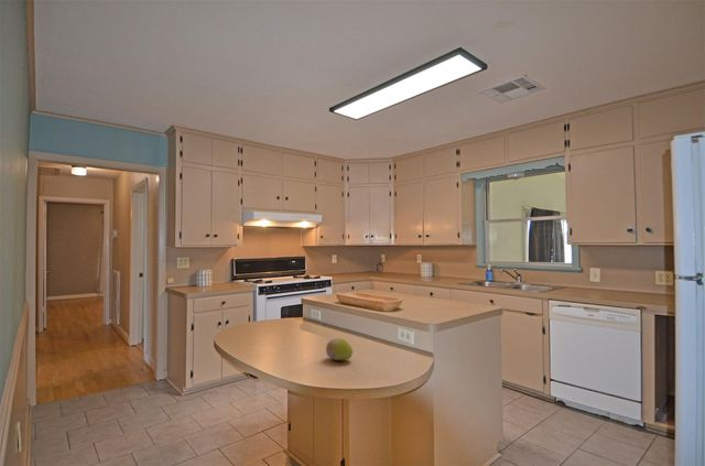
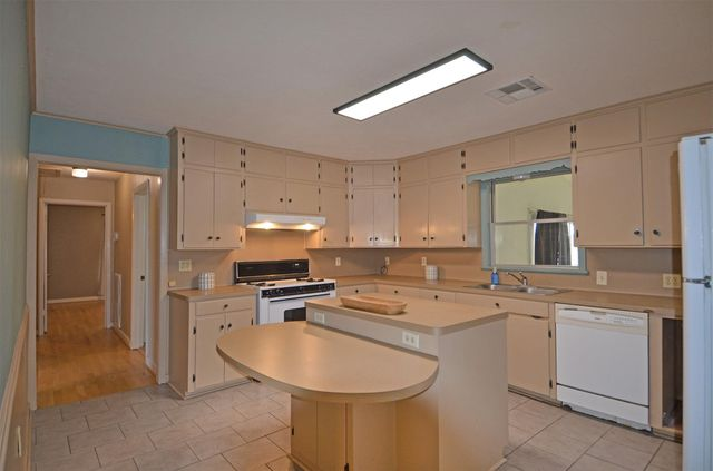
- fruit [325,337,354,361]
